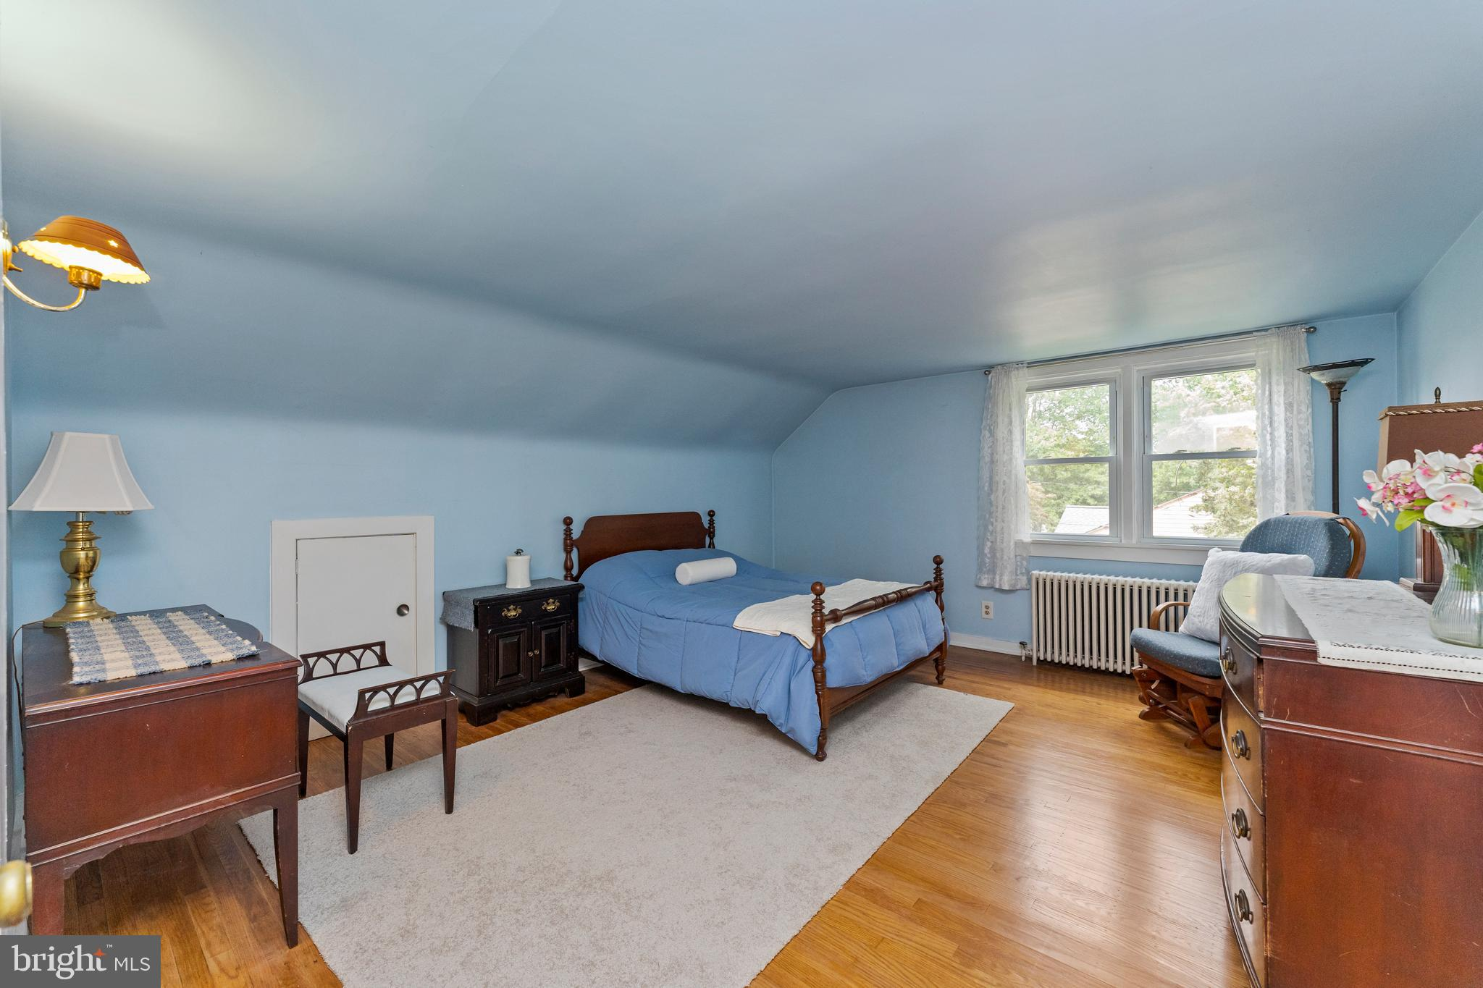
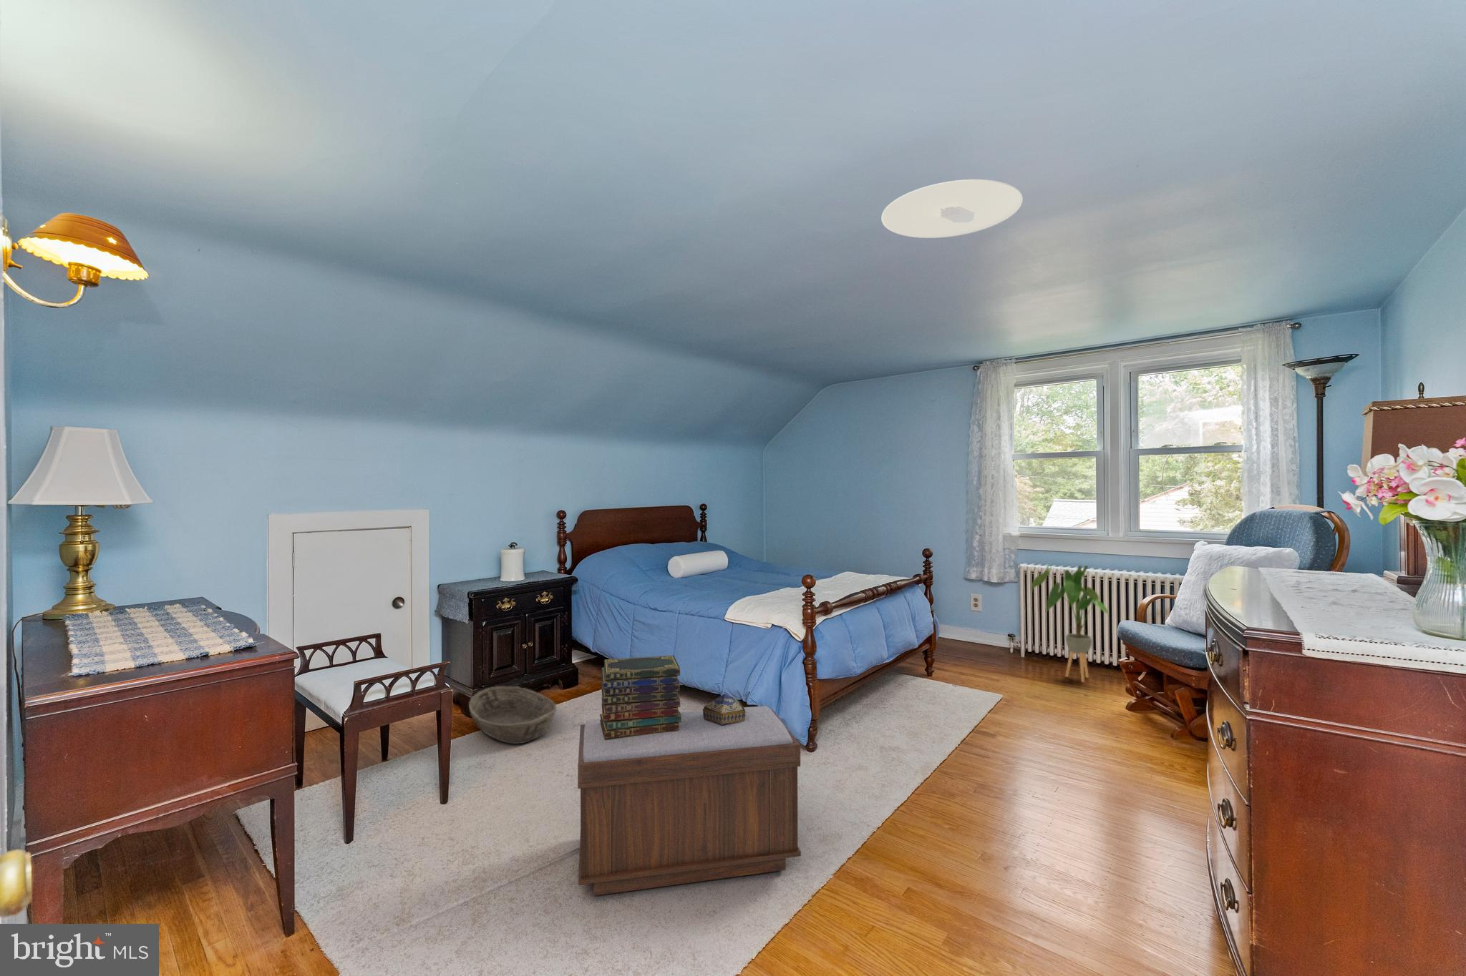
+ basket [469,685,558,745]
+ decorative box [702,693,746,725]
+ book stack [599,655,681,740]
+ bench [577,706,802,896]
+ ceiling light [881,179,1023,239]
+ house plant [1030,563,1108,683]
